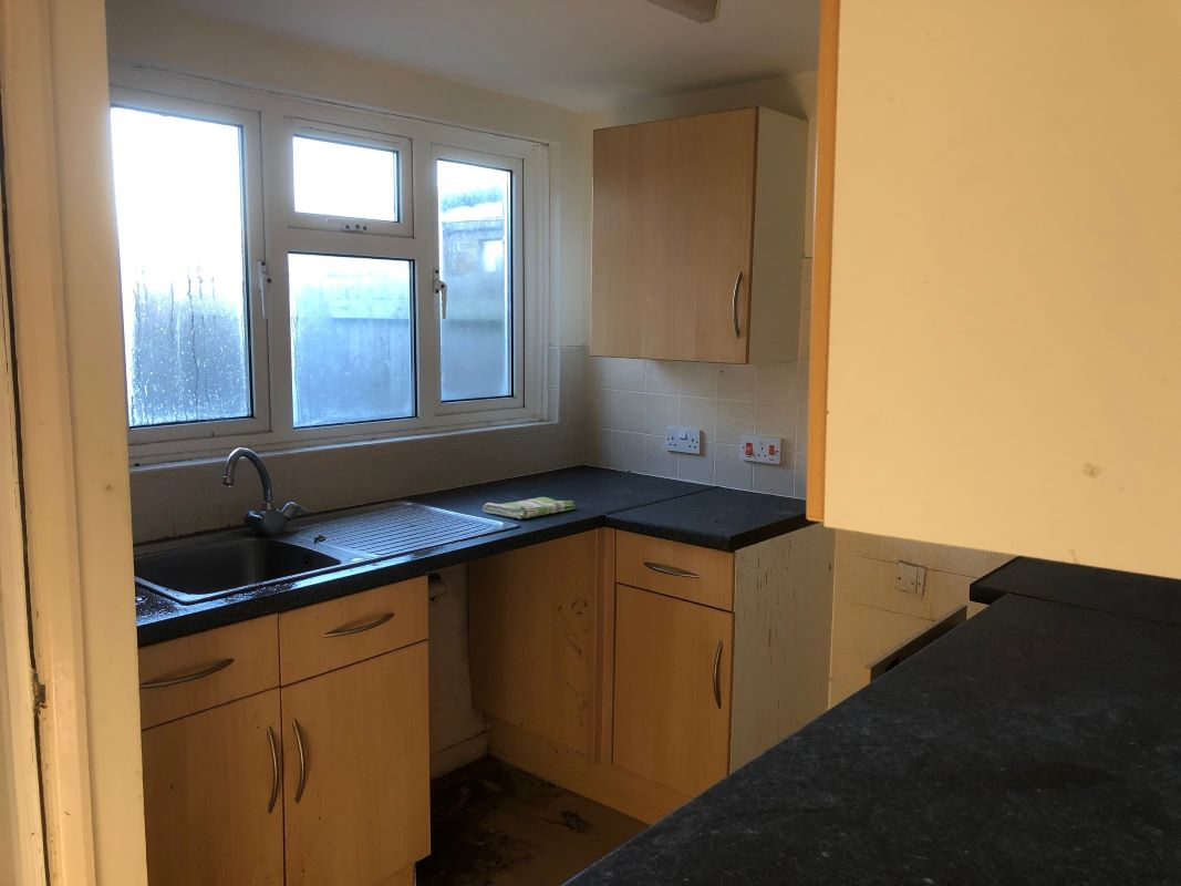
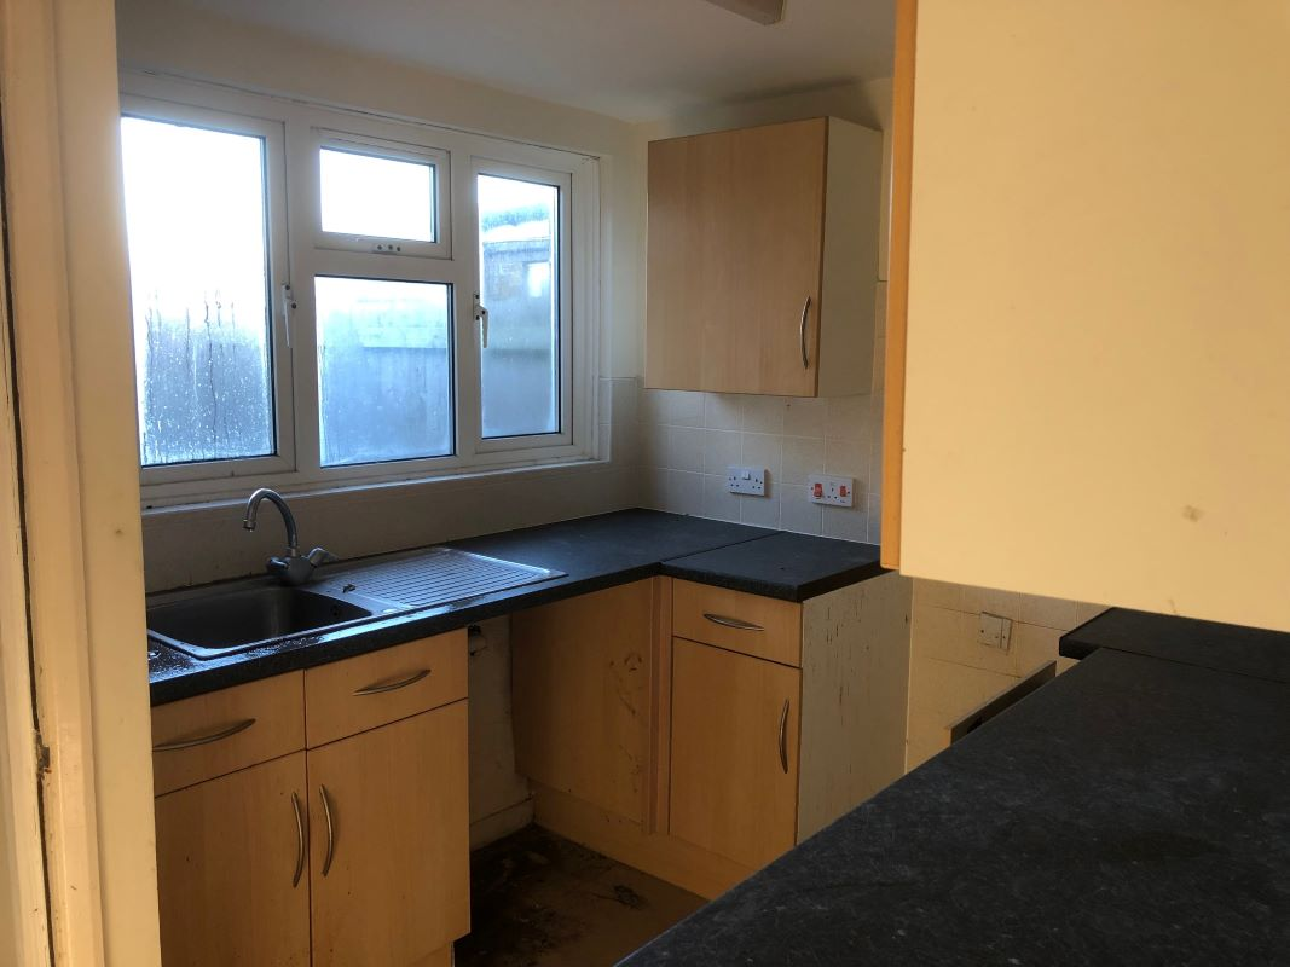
- dish towel [481,496,577,519]
